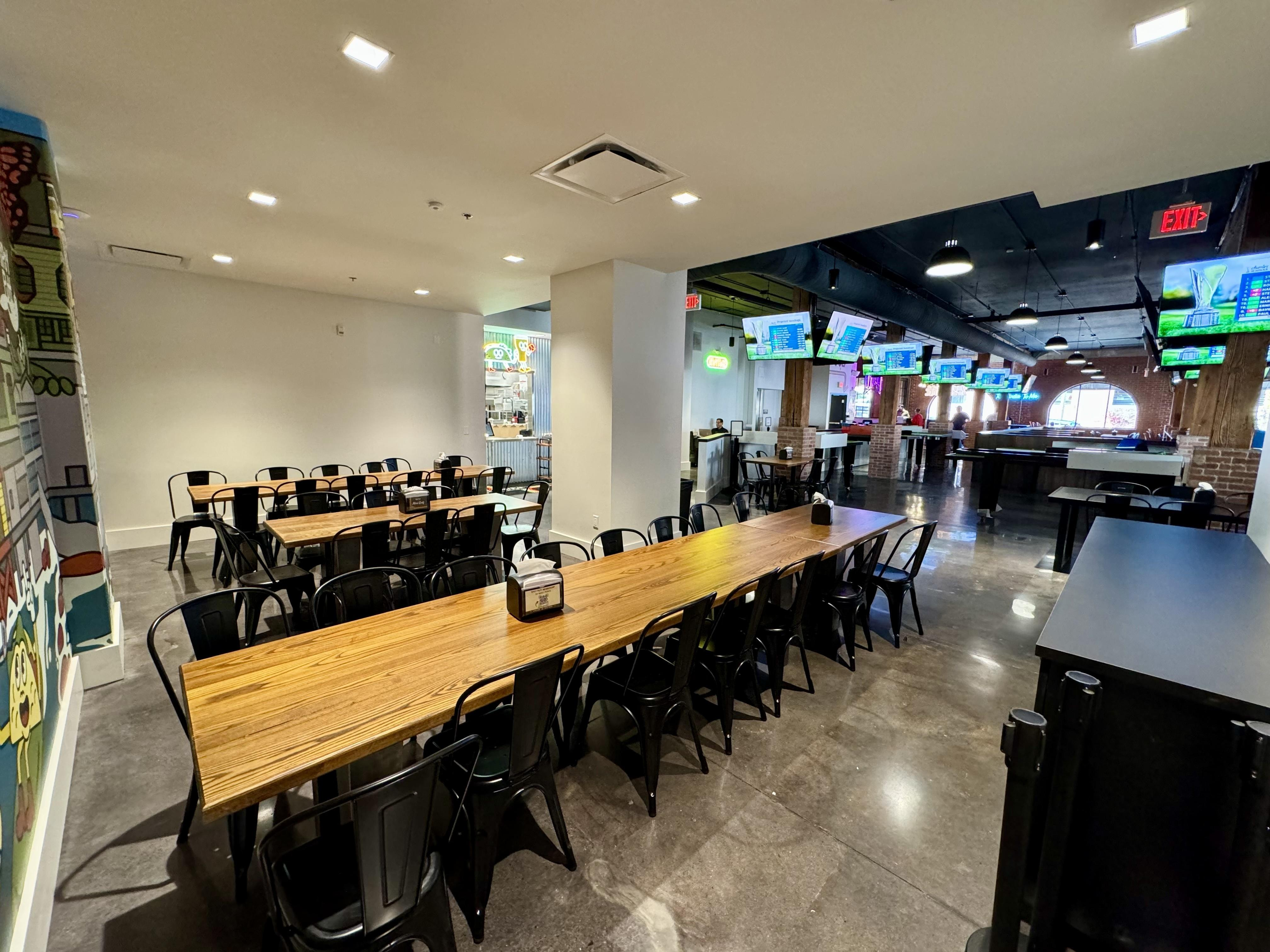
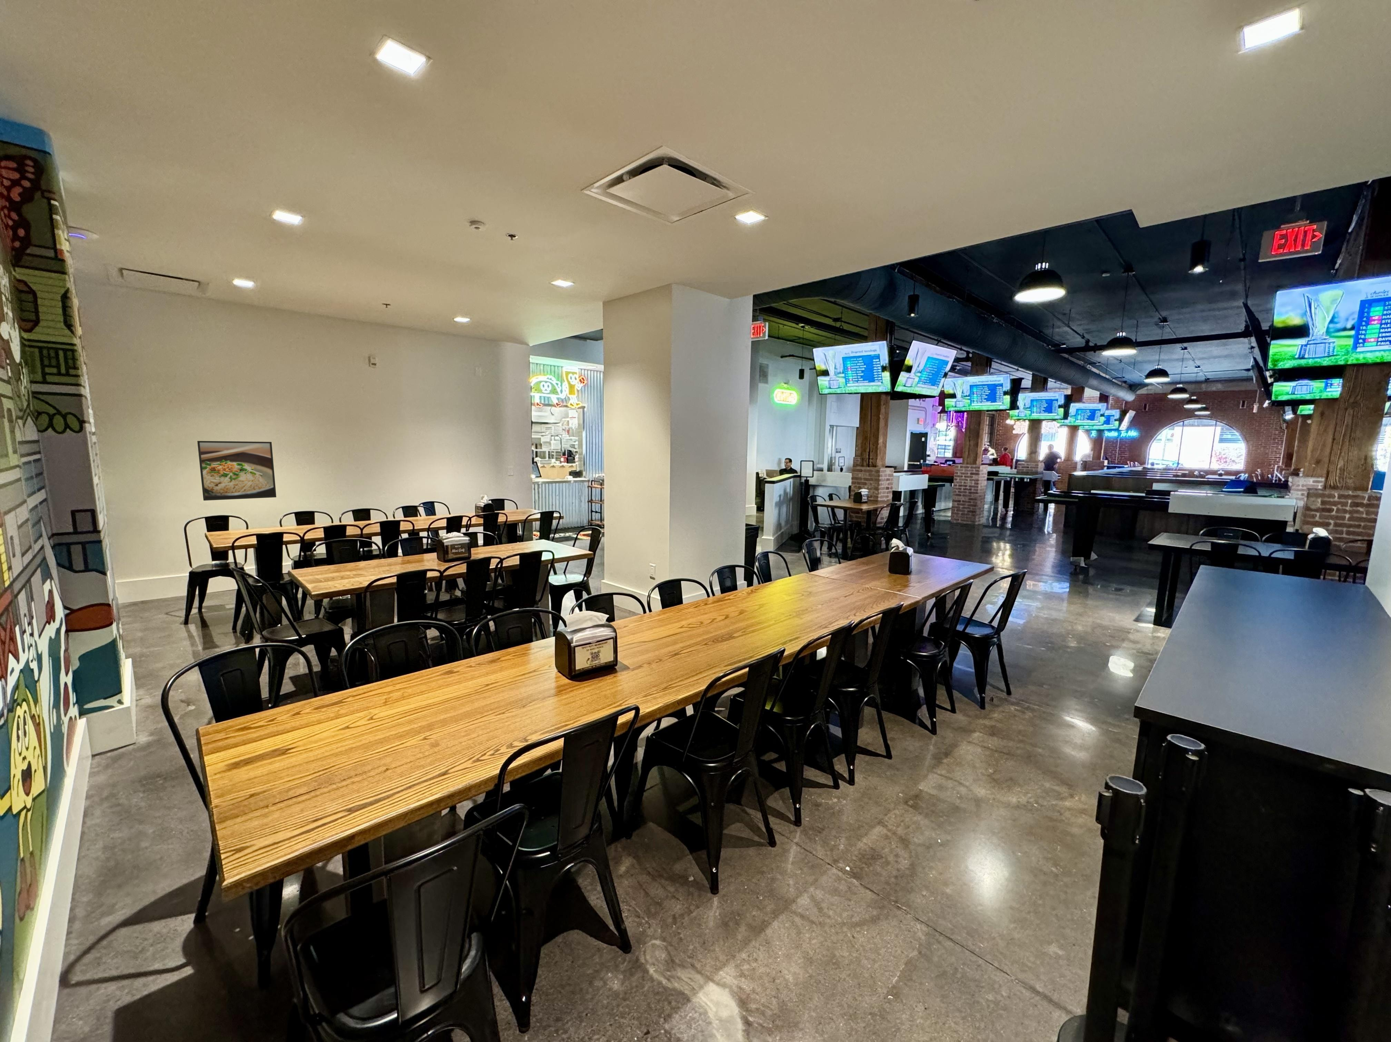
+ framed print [197,441,277,501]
